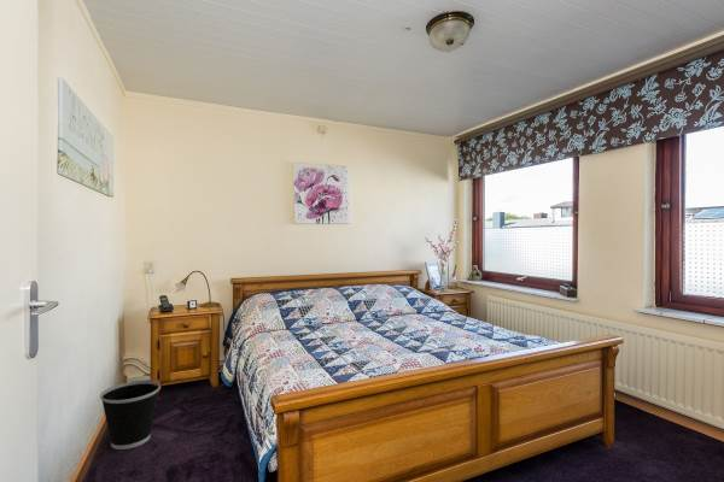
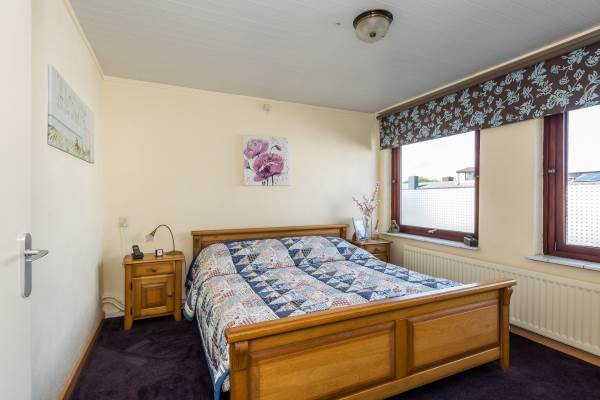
- wastebasket [99,380,162,451]
